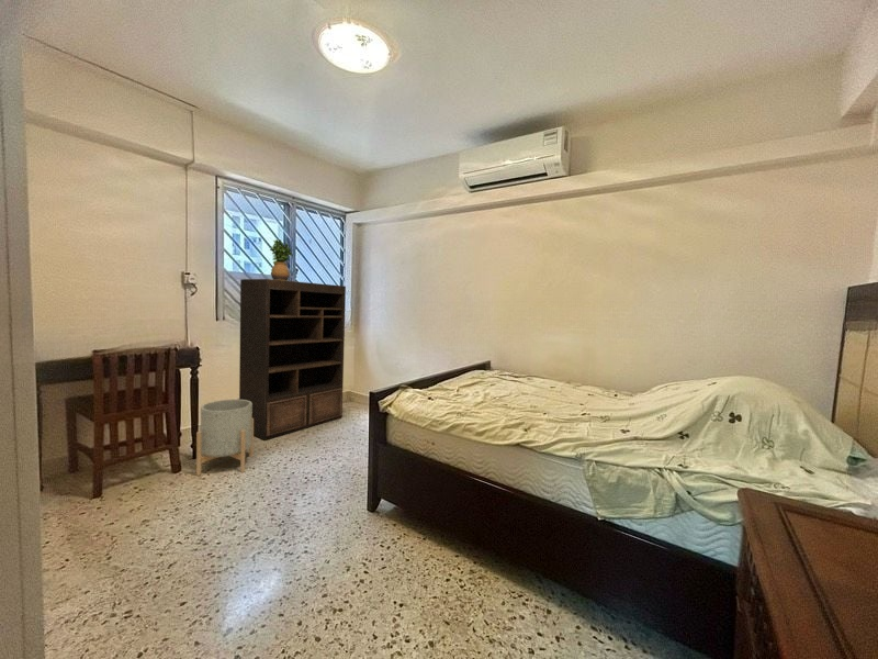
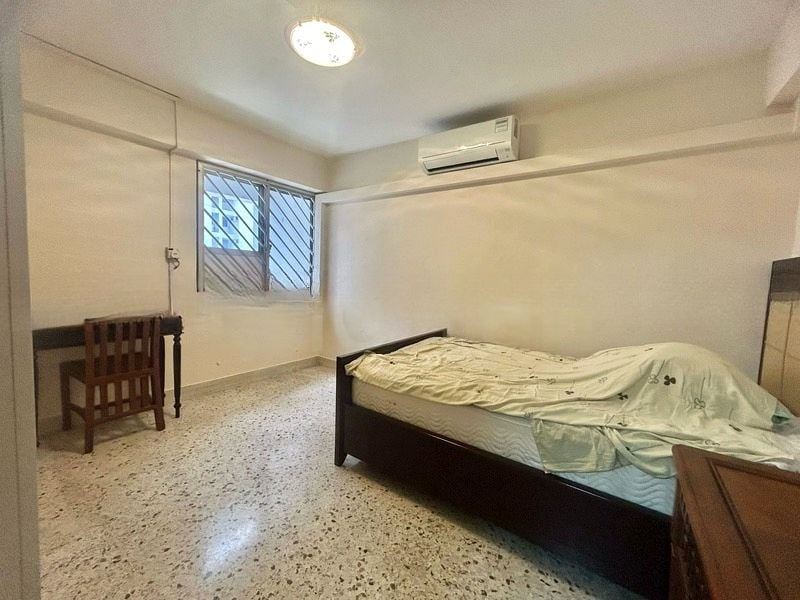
- bookshelf [238,278,347,440]
- planter [195,399,255,477]
- potted plant [269,238,294,281]
